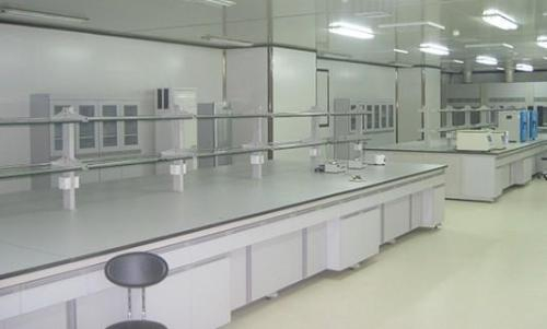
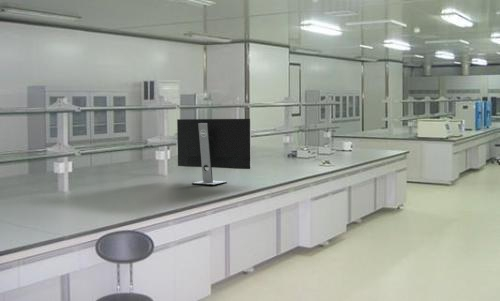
+ computer monitor [176,118,252,186]
